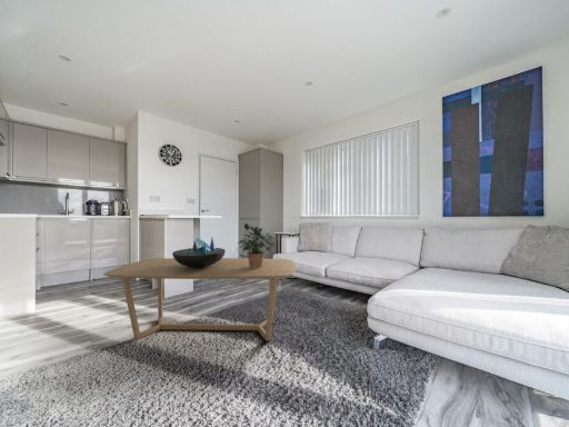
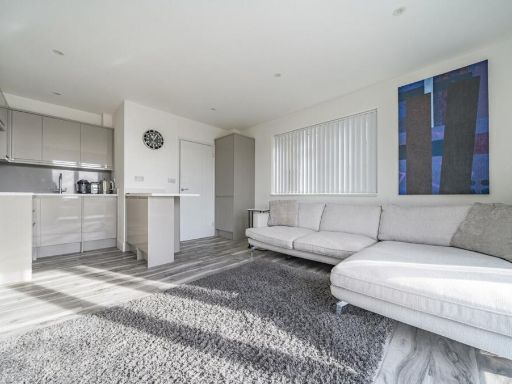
- potted plant [236,222,280,268]
- coffee table [103,257,297,342]
- decorative bowl [171,237,227,268]
